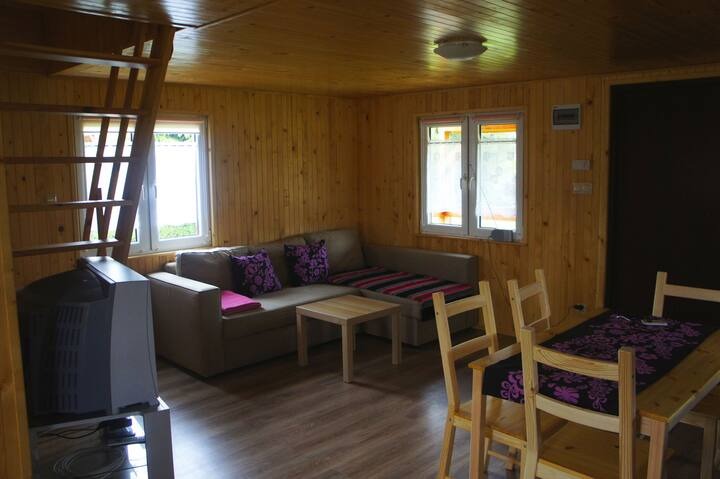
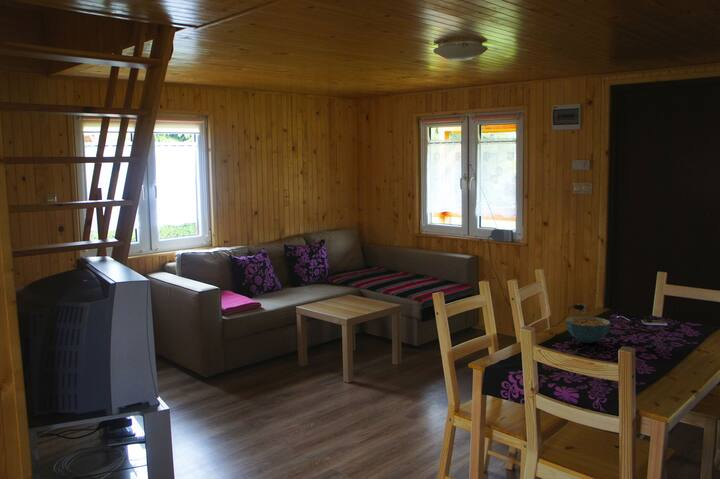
+ cereal bowl [565,315,611,344]
